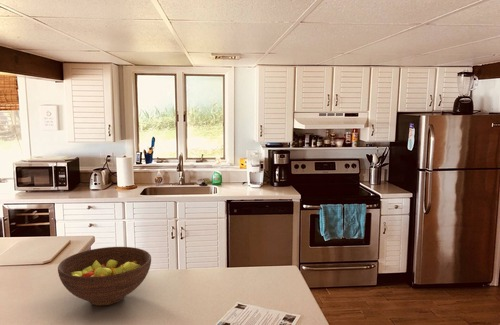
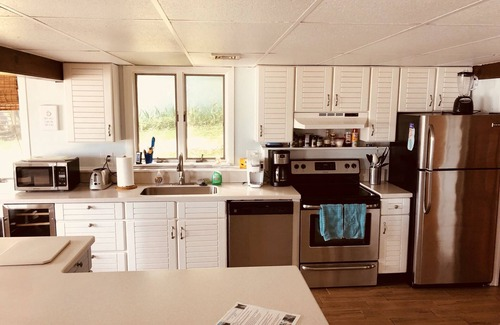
- fruit bowl [57,246,152,306]
